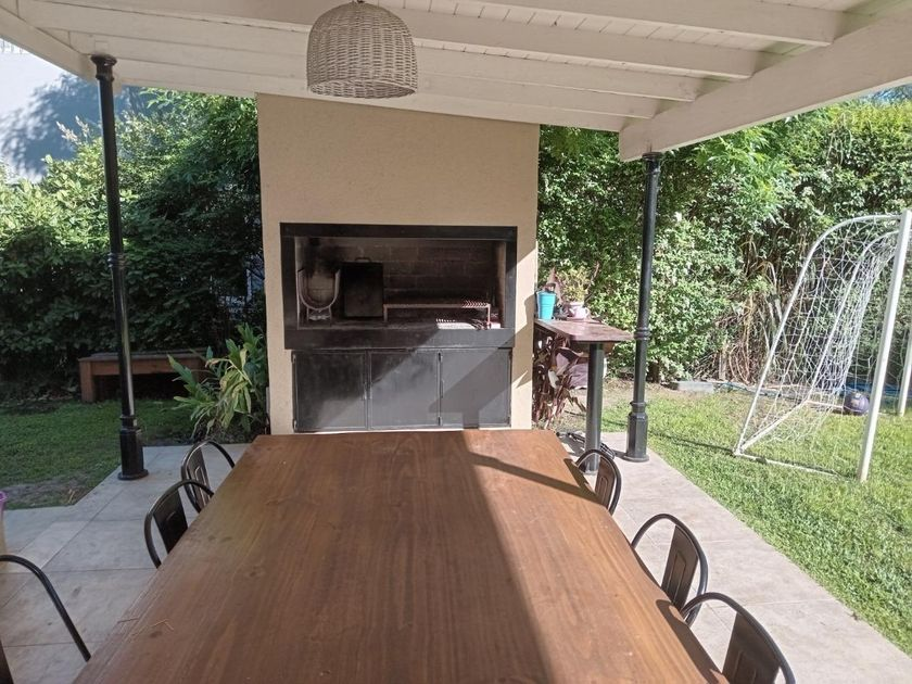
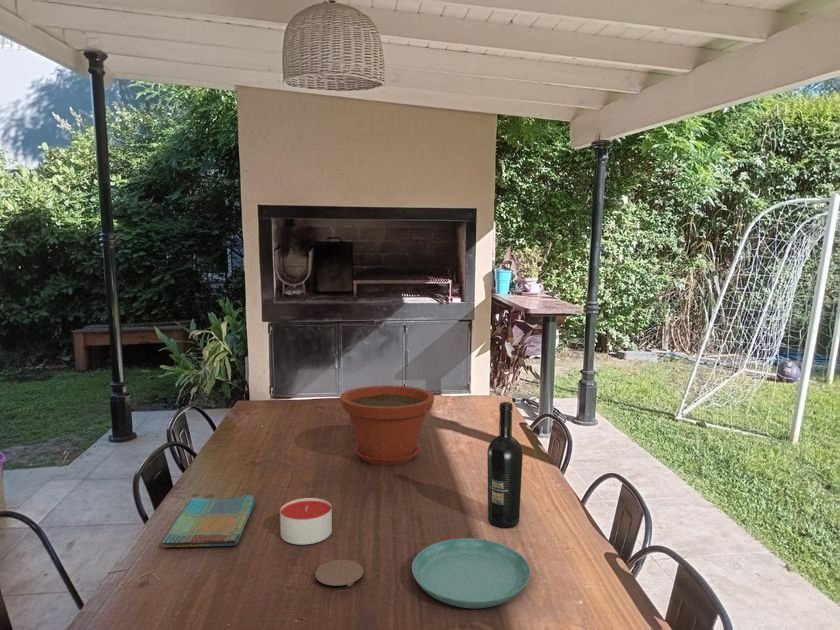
+ candle [279,497,333,546]
+ dish towel [161,494,256,548]
+ coaster [314,559,365,593]
+ plant pot [339,384,436,466]
+ saucer [411,537,532,609]
+ wine bottle [486,401,524,529]
